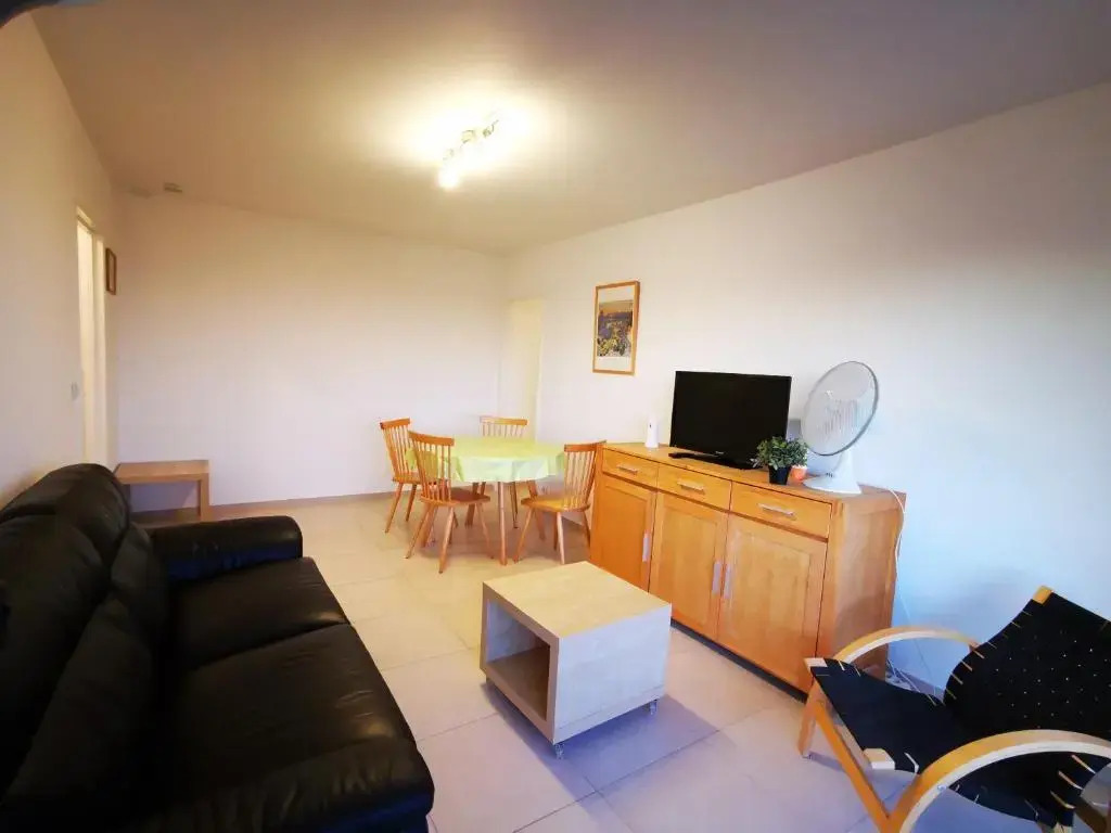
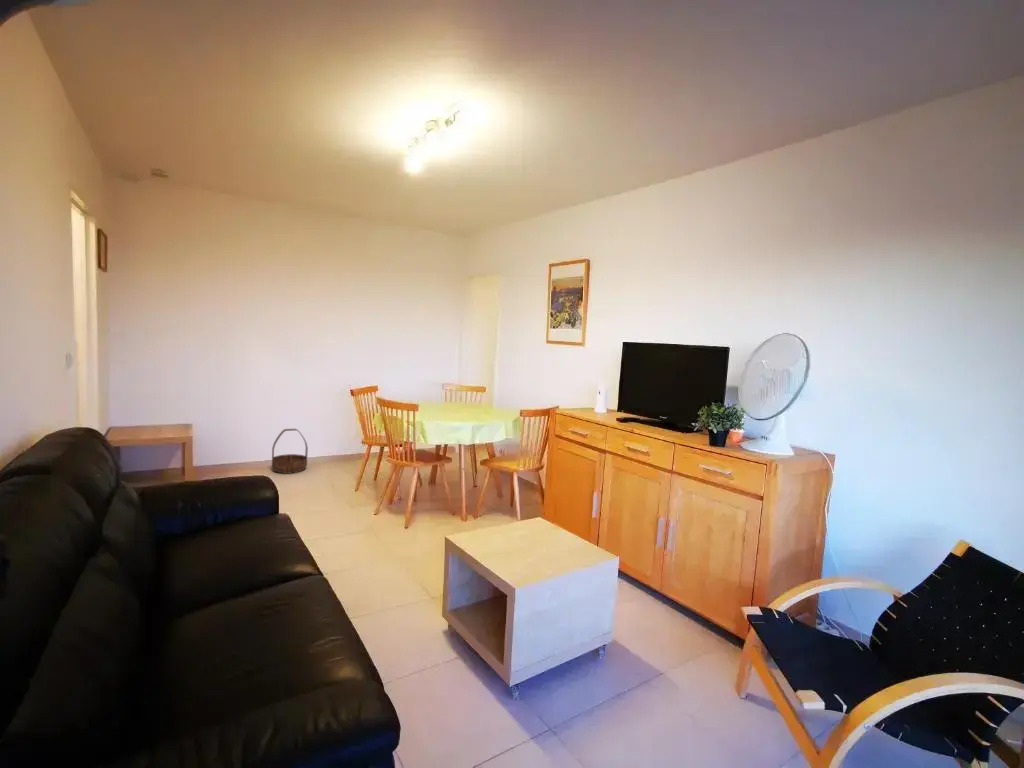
+ basket [271,428,309,475]
